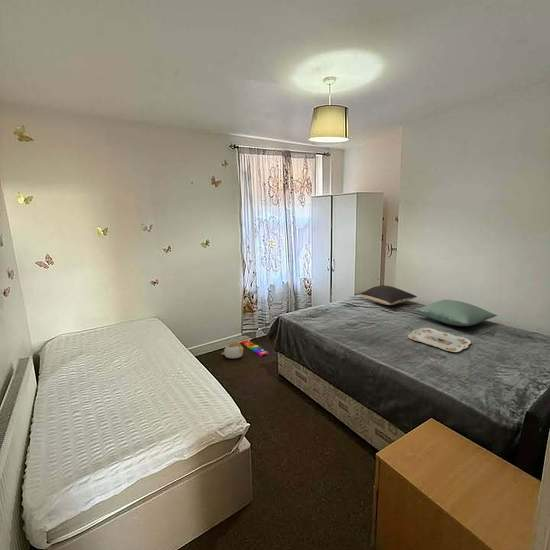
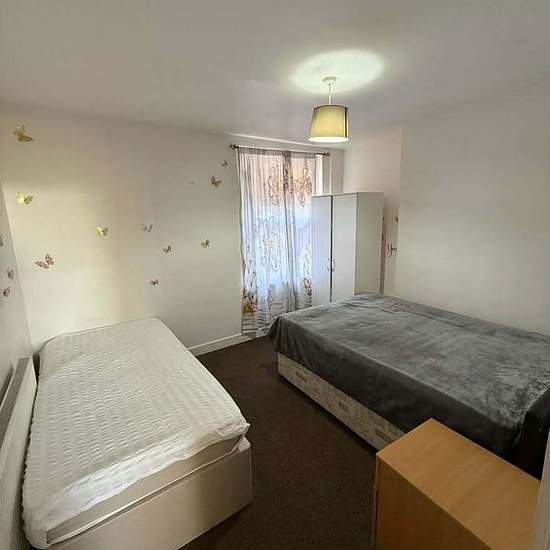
- pillow [359,284,418,306]
- plush toy [221,341,244,359]
- knob puzzle [241,339,270,357]
- serving tray [407,327,472,353]
- pillow [413,299,498,327]
